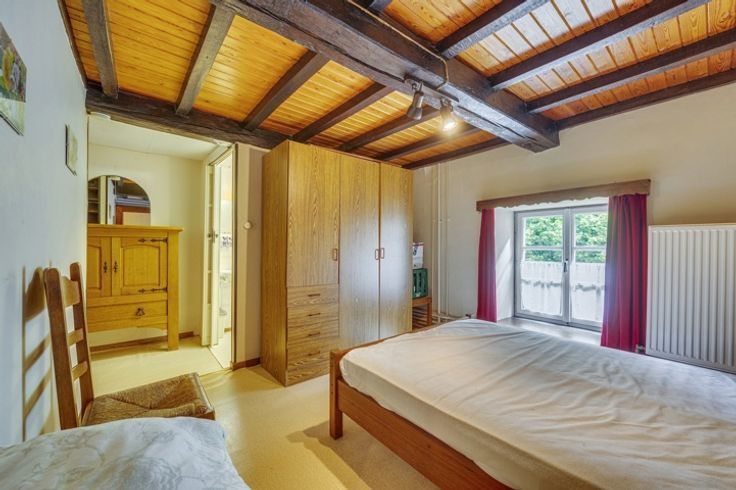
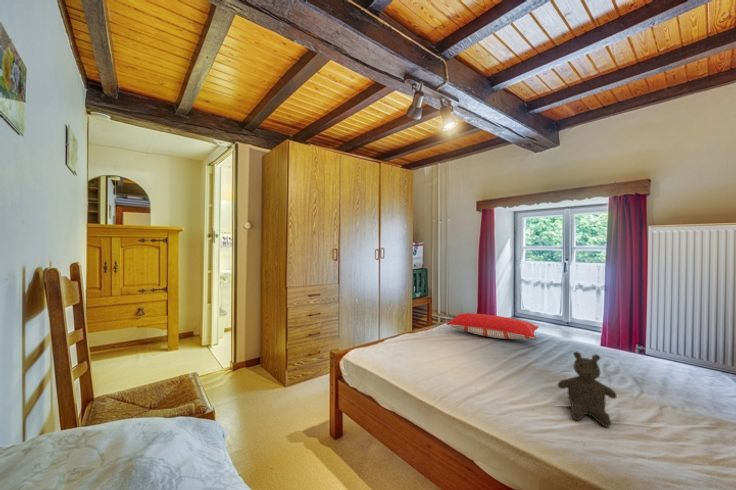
+ teddy bear [557,351,618,428]
+ pillow [445,312,540,340]
